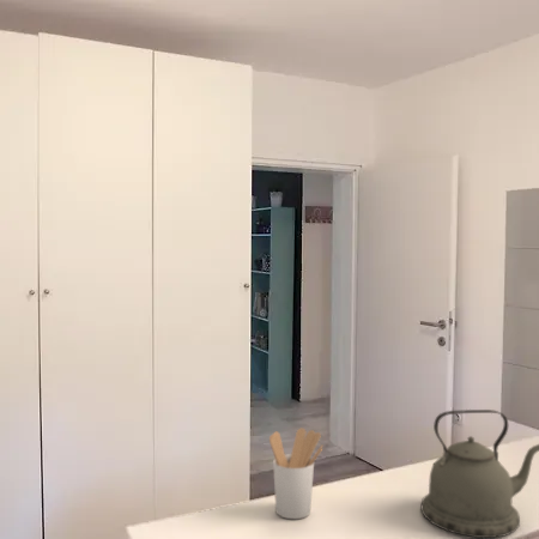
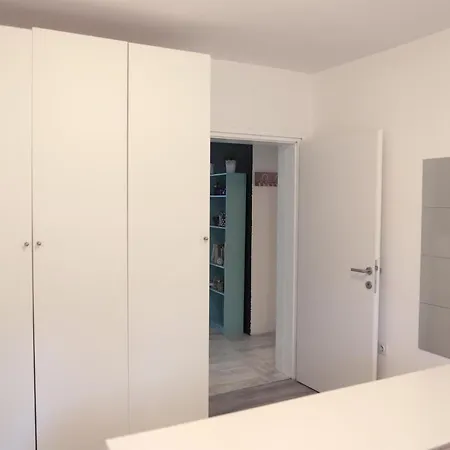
- utensil holder [268,426,323,520]
- kettle [419,408,539,539]
